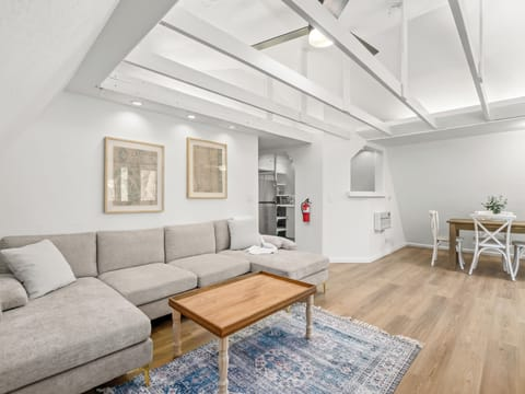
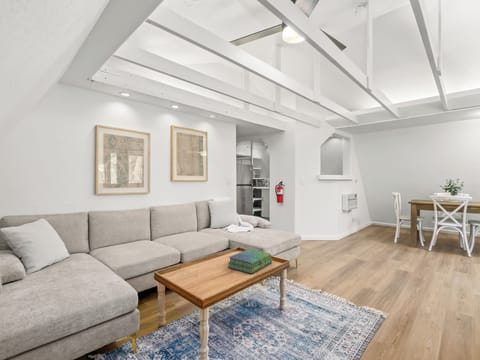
+ stack of books [227,248,273,275]
